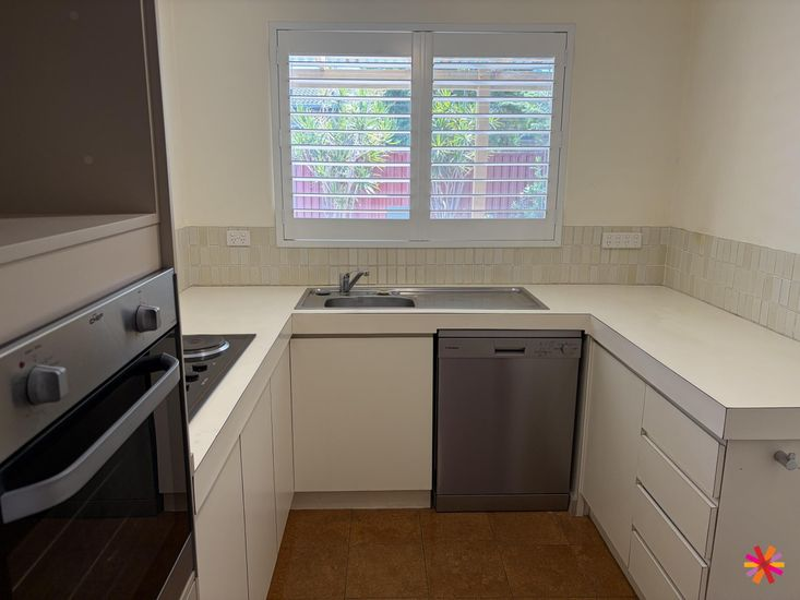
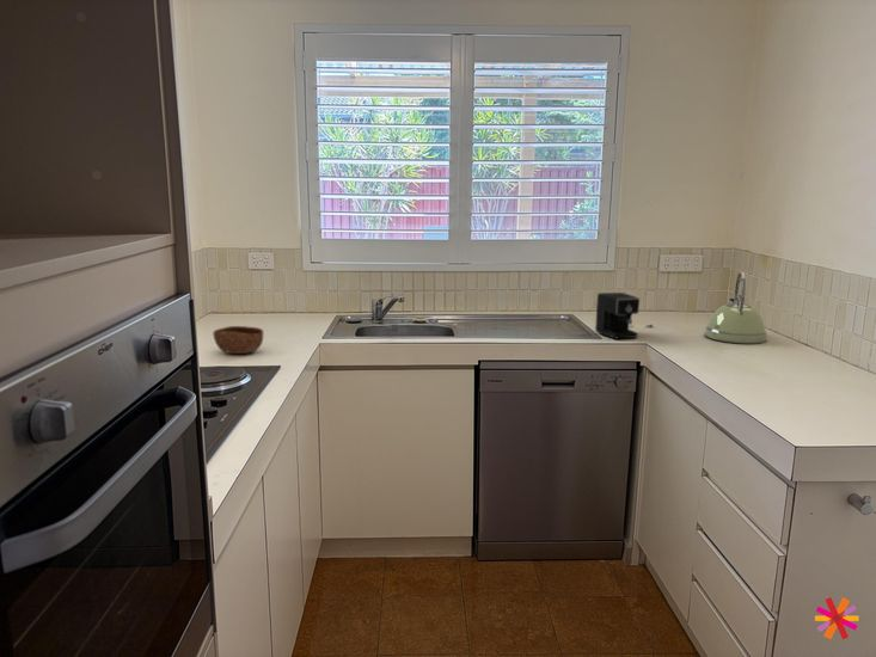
+ kettle [703,271,768,345]
+ bowl [212,325,264,355]
+ coffee maker [594,291,654,339]
